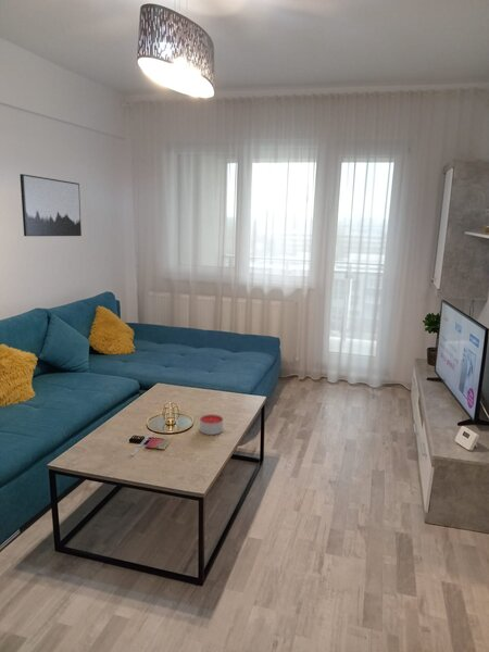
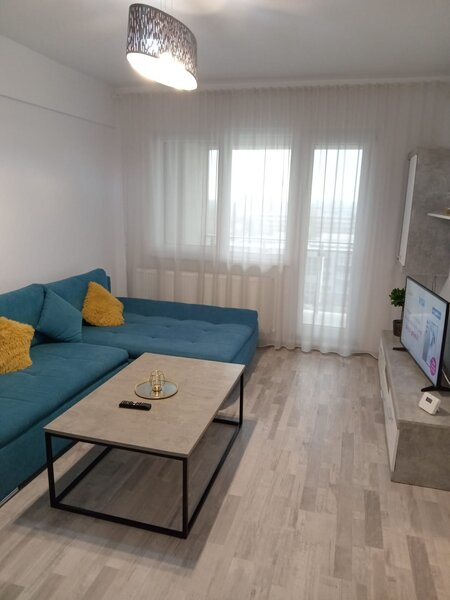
- wall art [18,173,83,237]
- candle [199,413,224,436]
- book [129,431,172,456]
